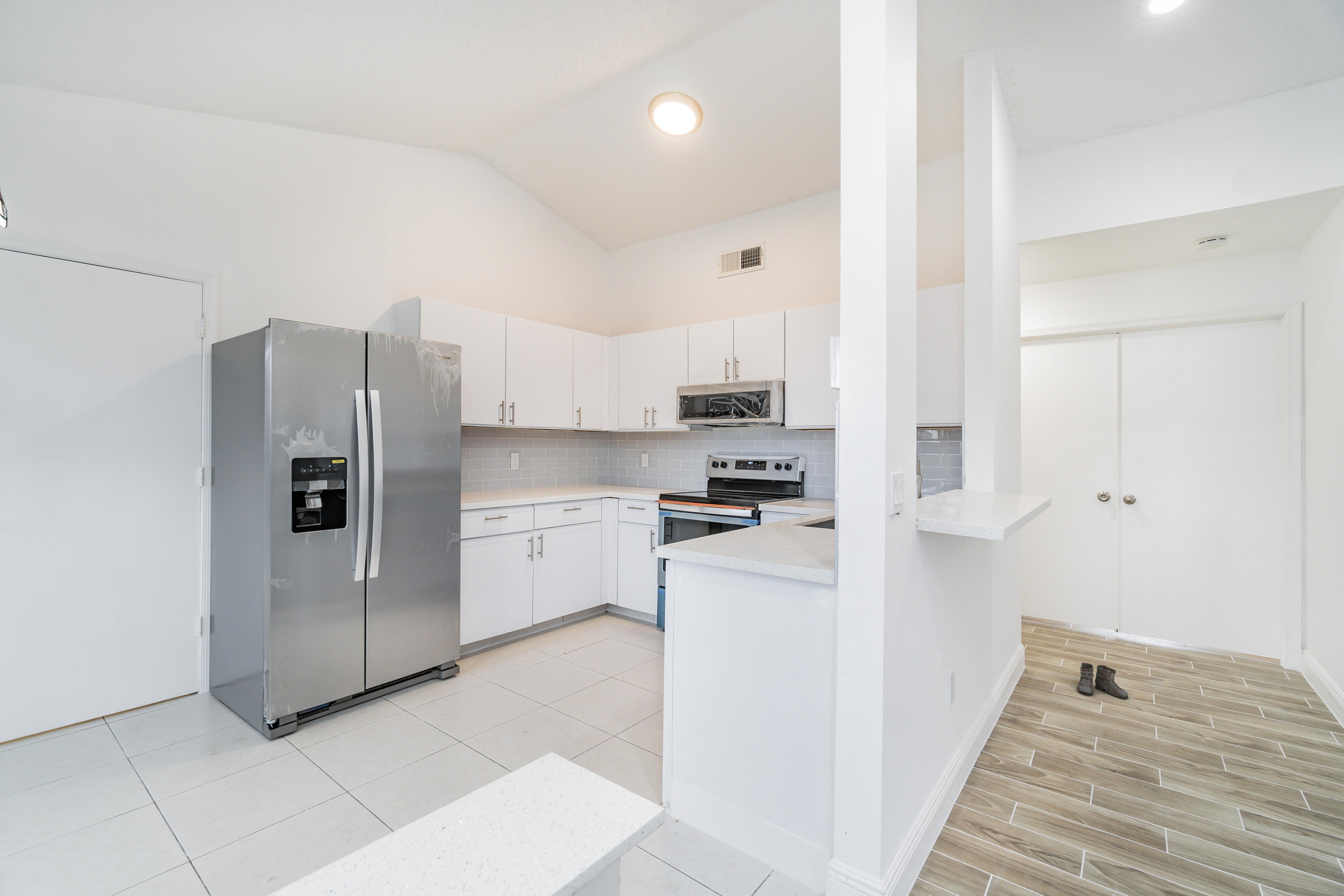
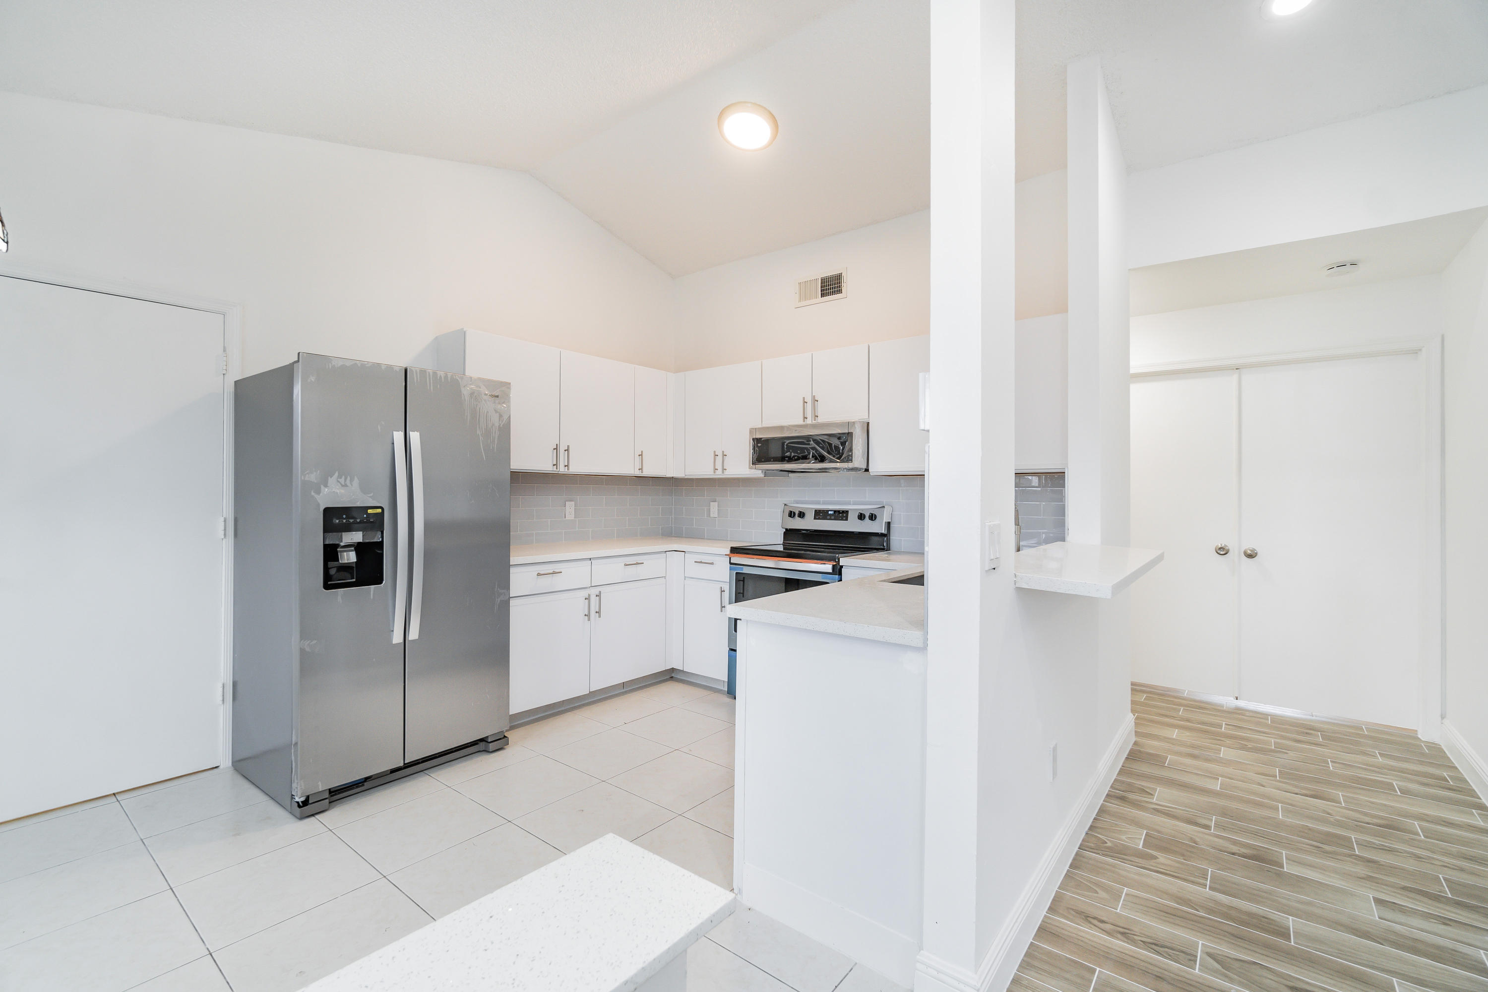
- boots [1069,662,1129,700]
